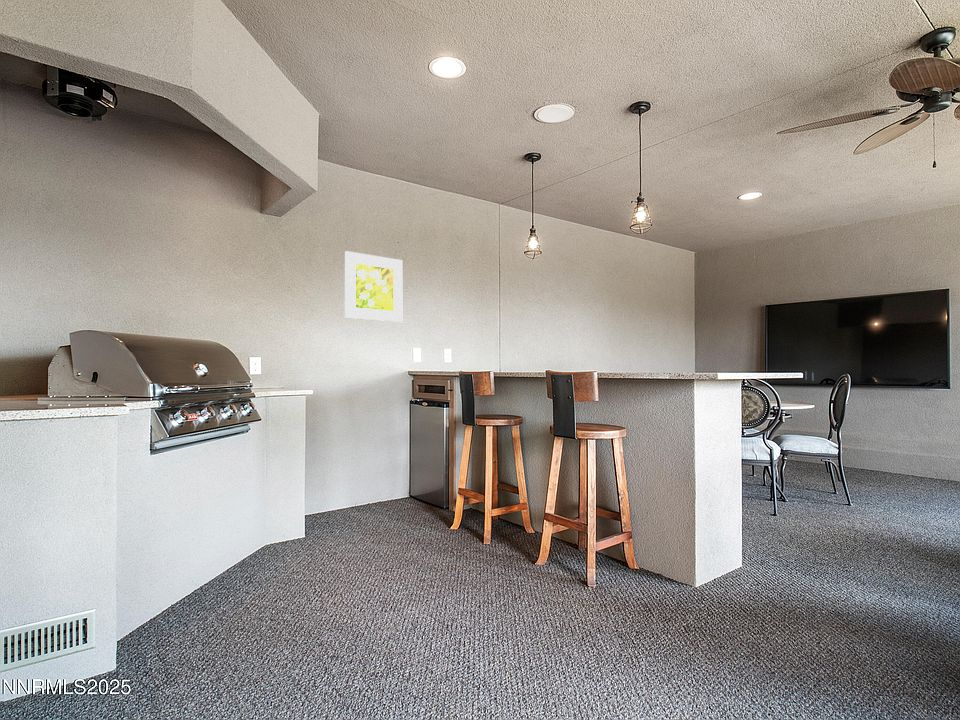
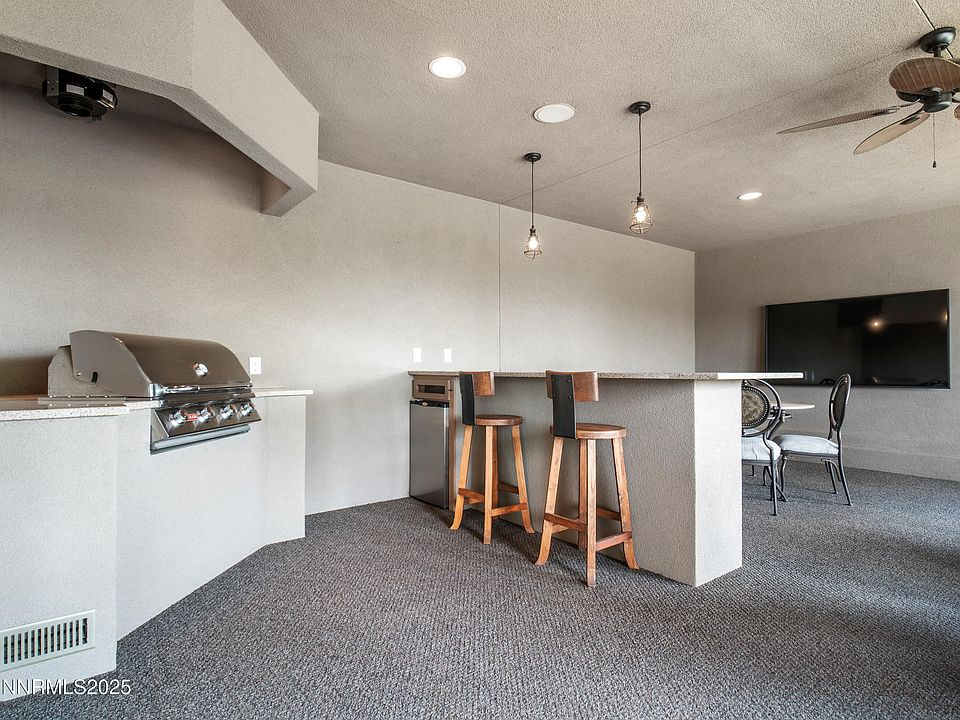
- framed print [344,250,403,323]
